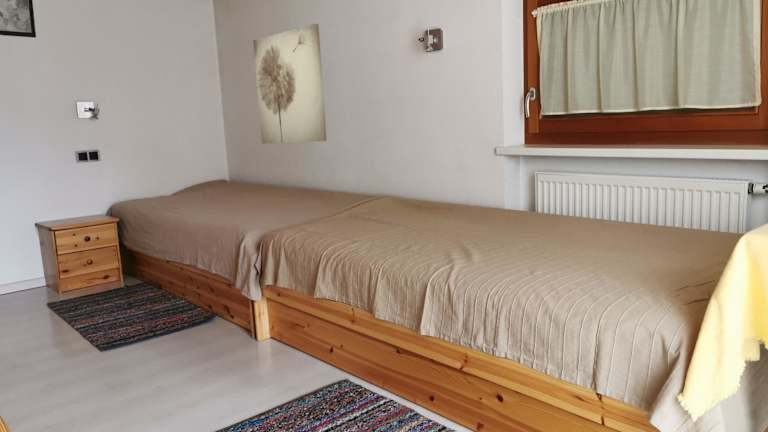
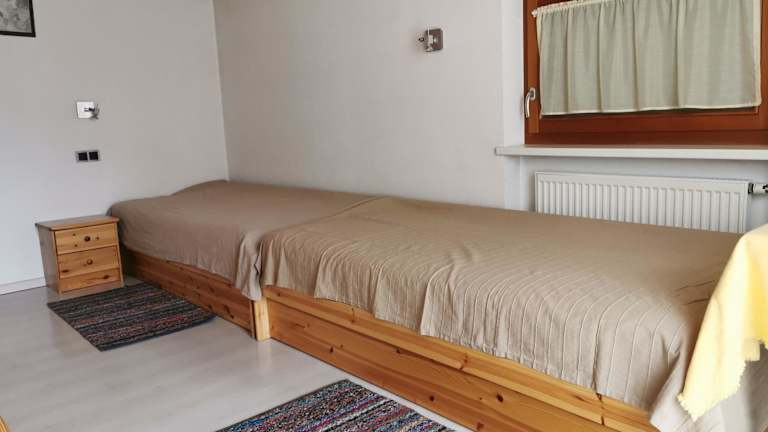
- wall art [252,23,328,145]
